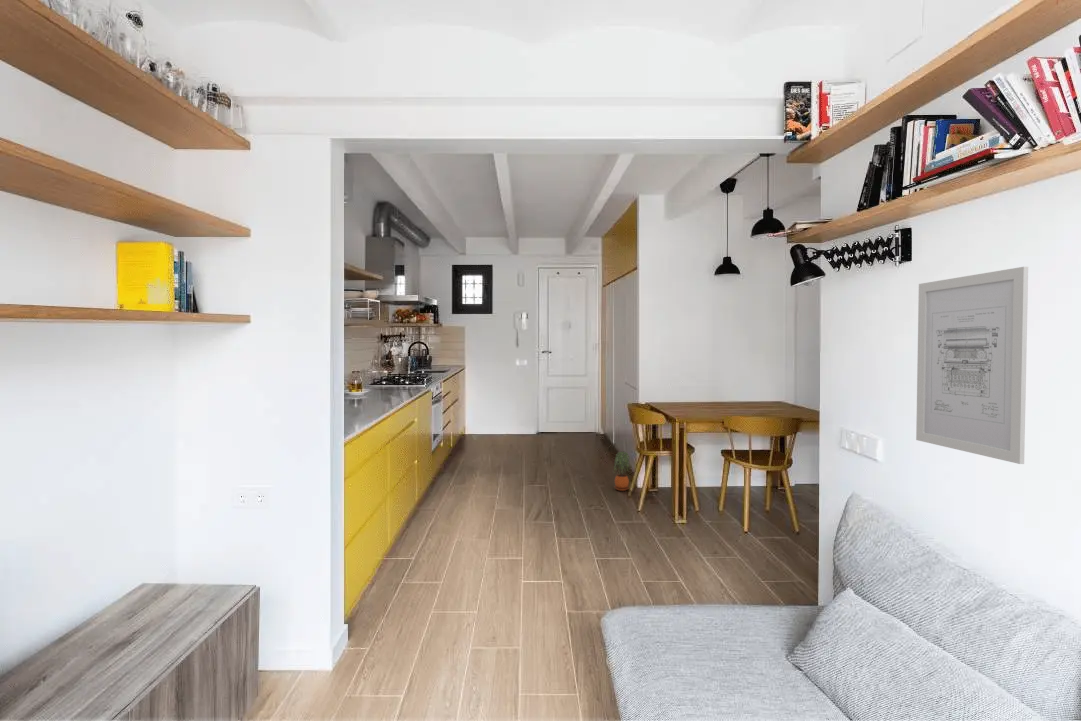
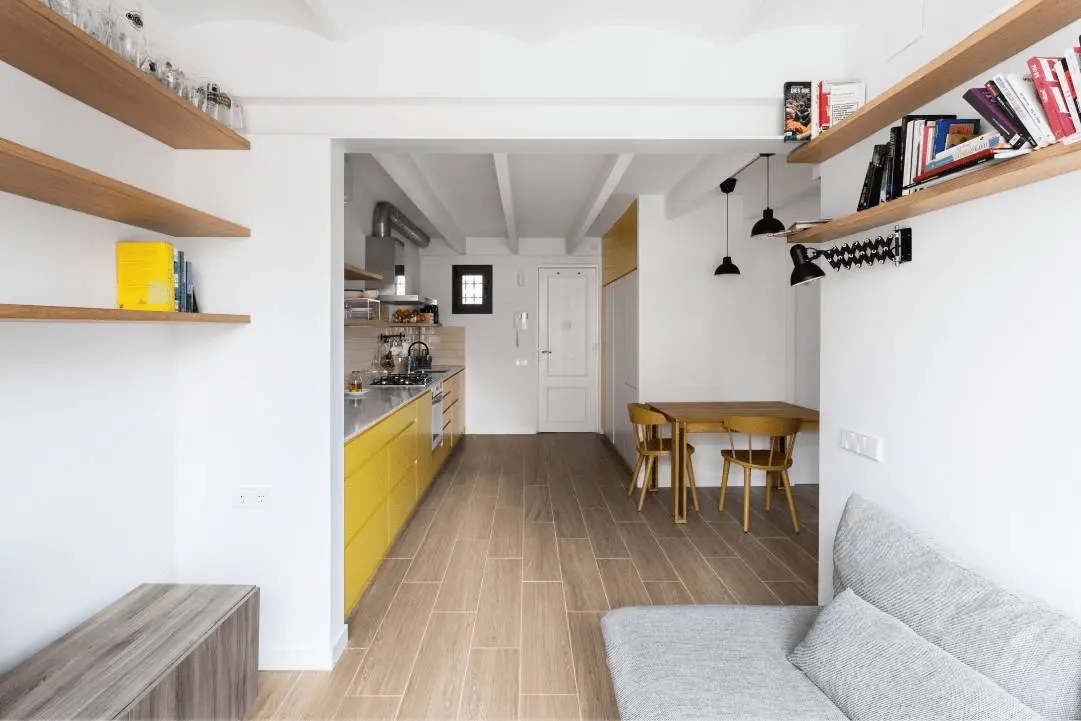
- potted plant [612,450,631,492]
- wall art [915,266,1029,465]
